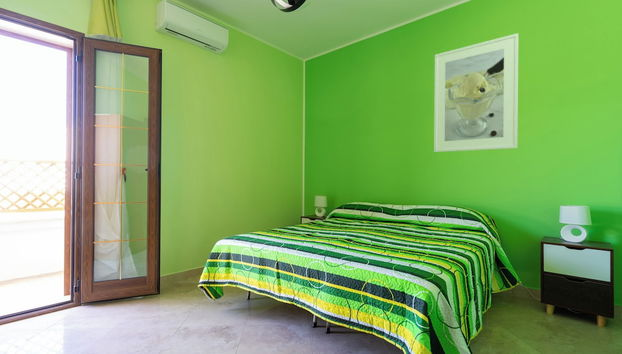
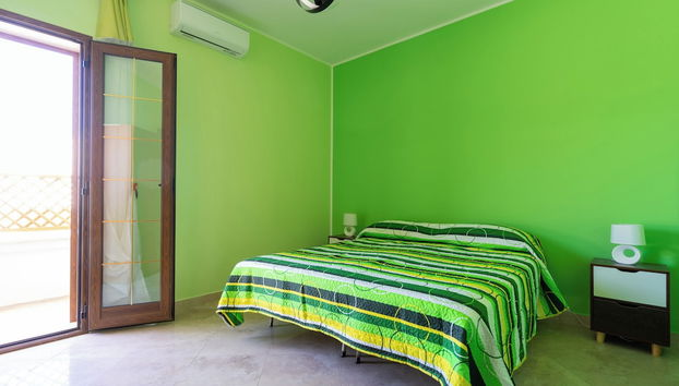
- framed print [433,32,520,153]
